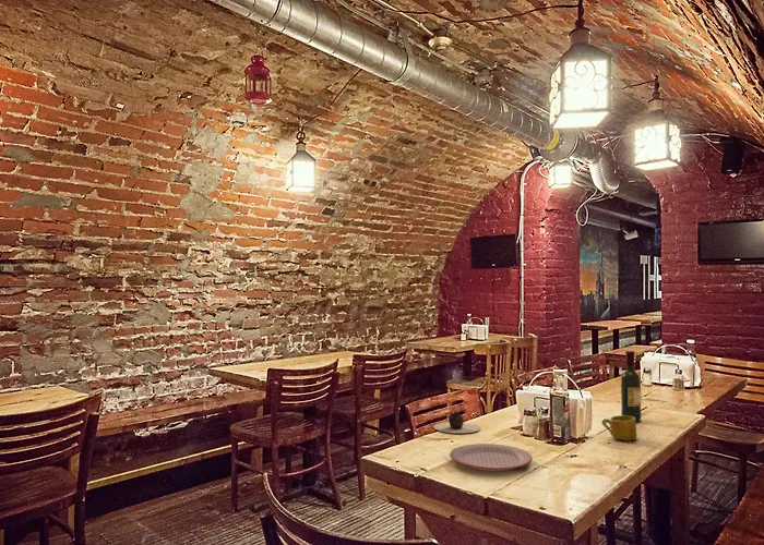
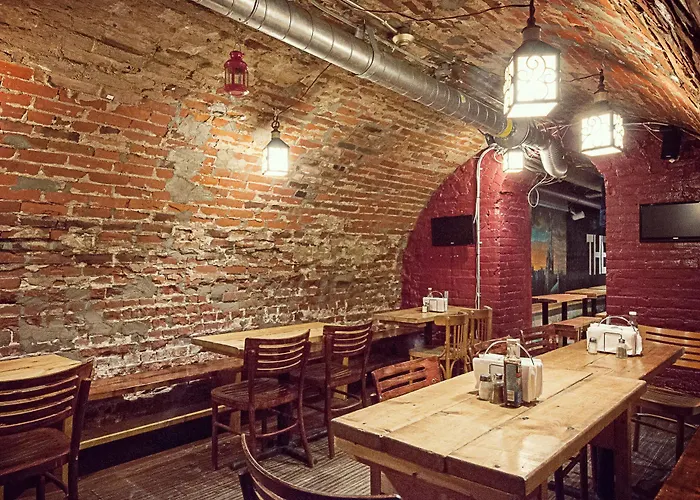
- plate [449,443,534,472]
- teapot [432,407,481,434]
- mug [600,414,637,443]
- wine bottle [620,350,642,422]
